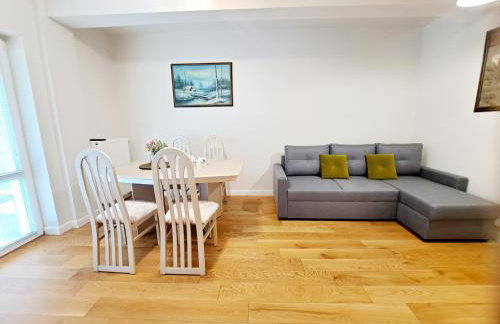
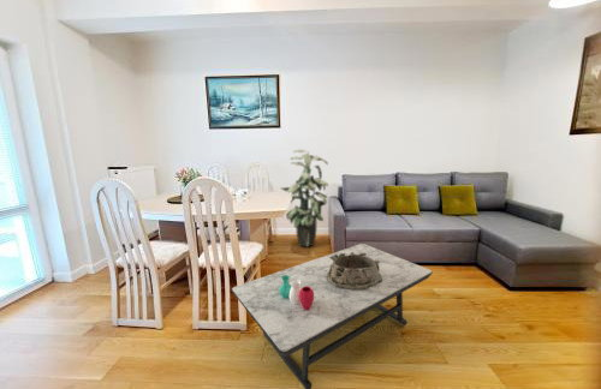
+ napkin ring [326,252,382,289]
+ coffee table [231,243,434,389]
+ indoor plant [280,149,329,249]
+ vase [279,275,314,310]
